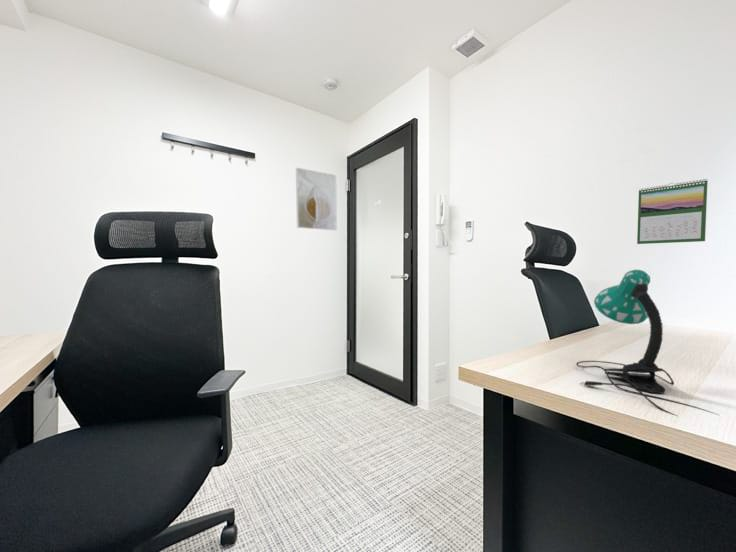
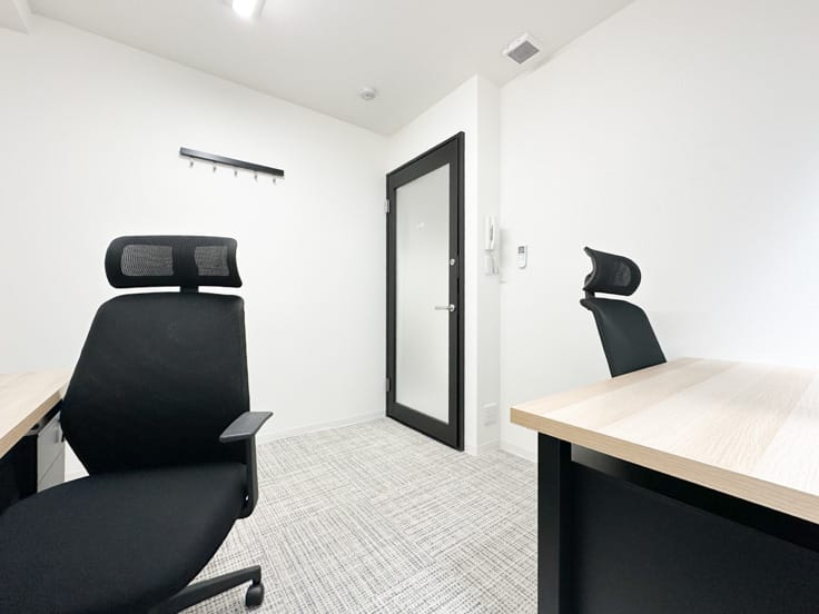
- calendar [636,178,709,245]
- desk lamp [575,269,719,417]
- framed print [295,167,338,231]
